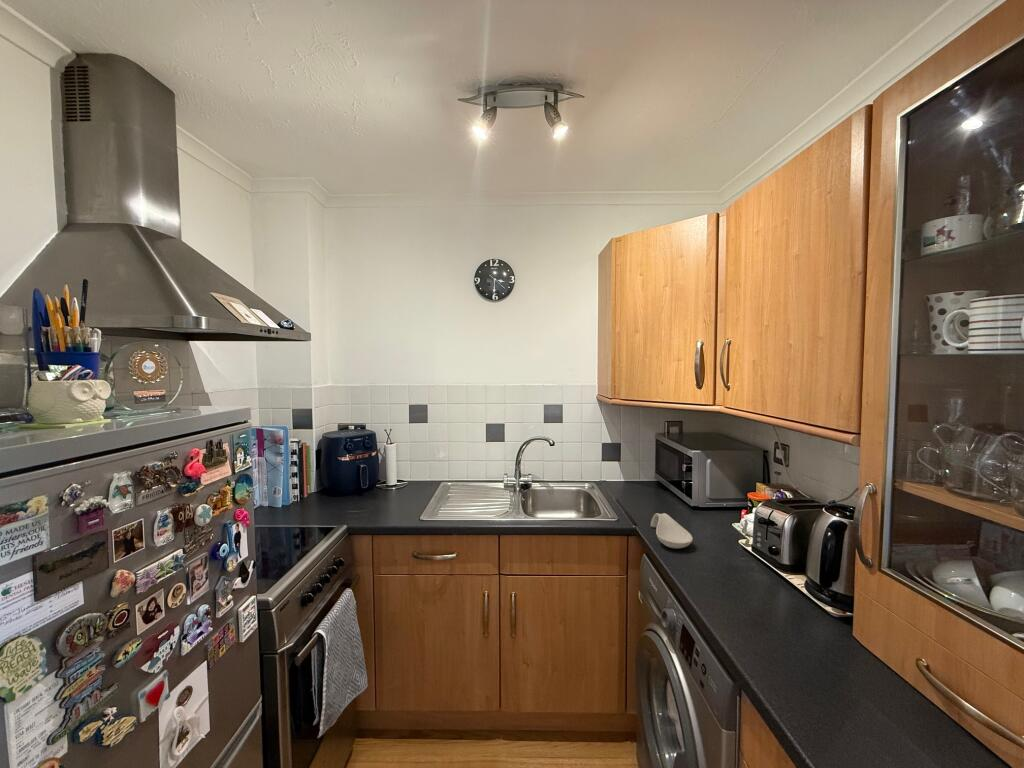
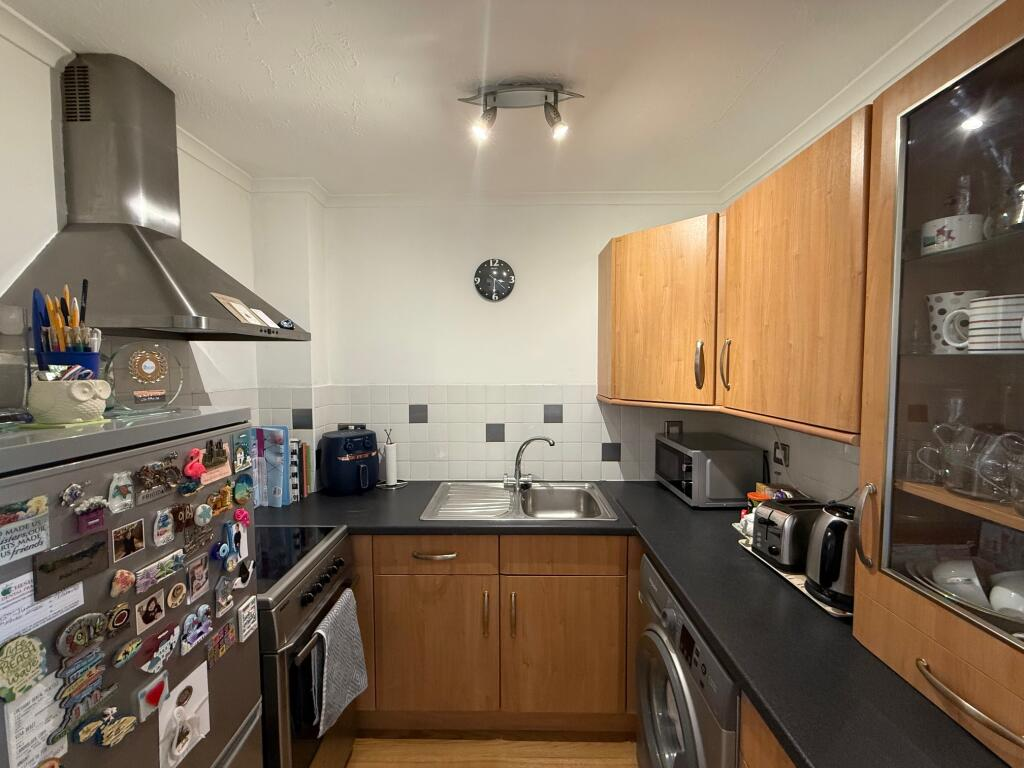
- spoon rest [650,512,694,550]
